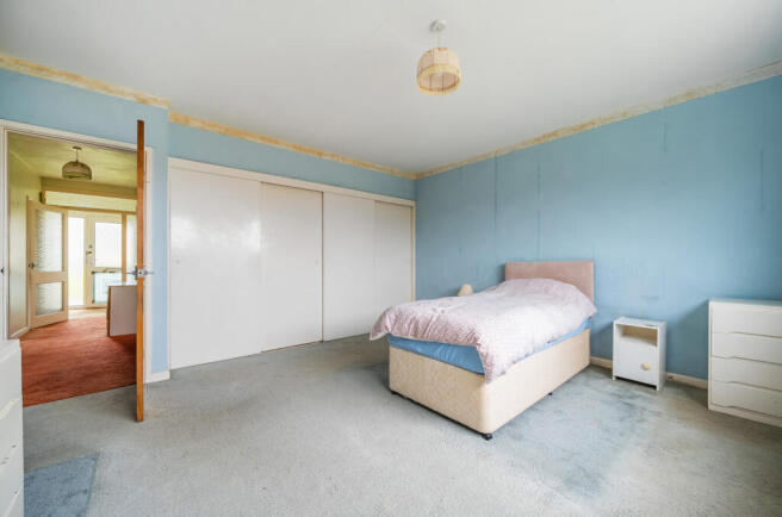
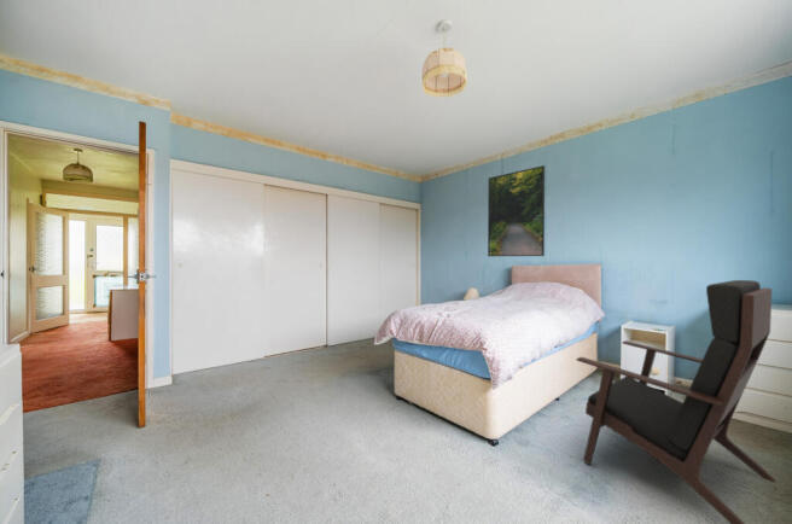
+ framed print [487,164,546,257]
+ lounge chair [575,279,778,524]
